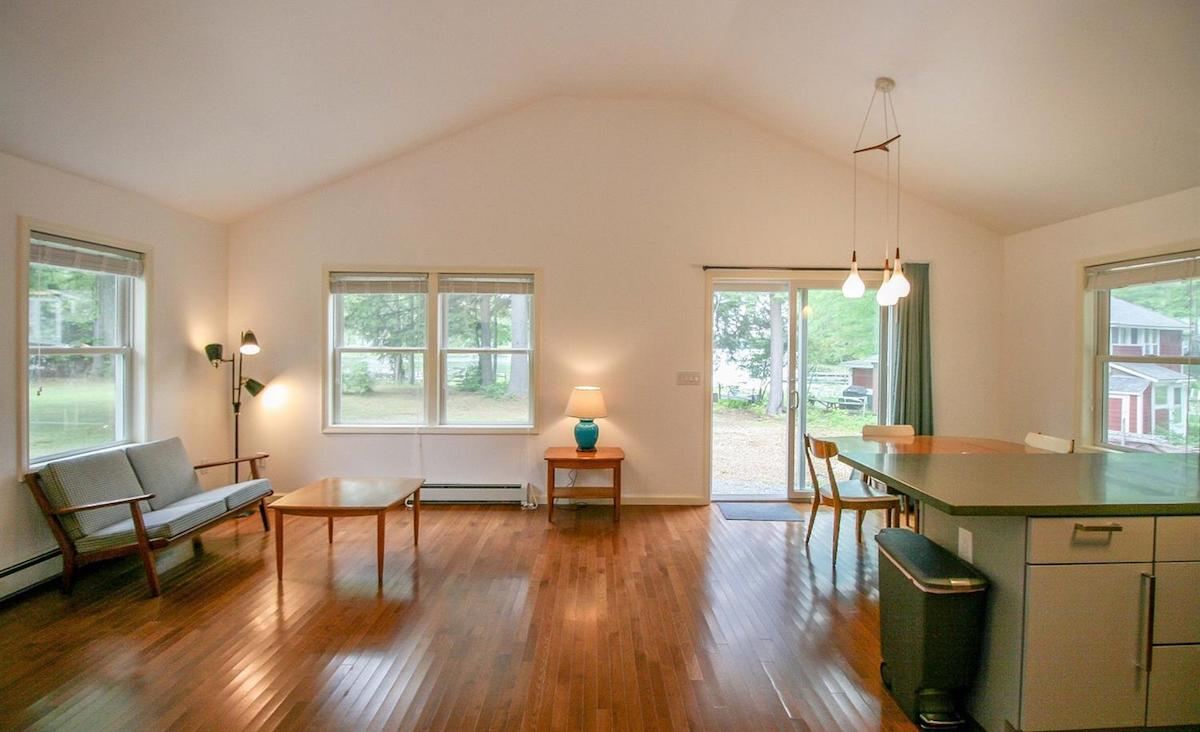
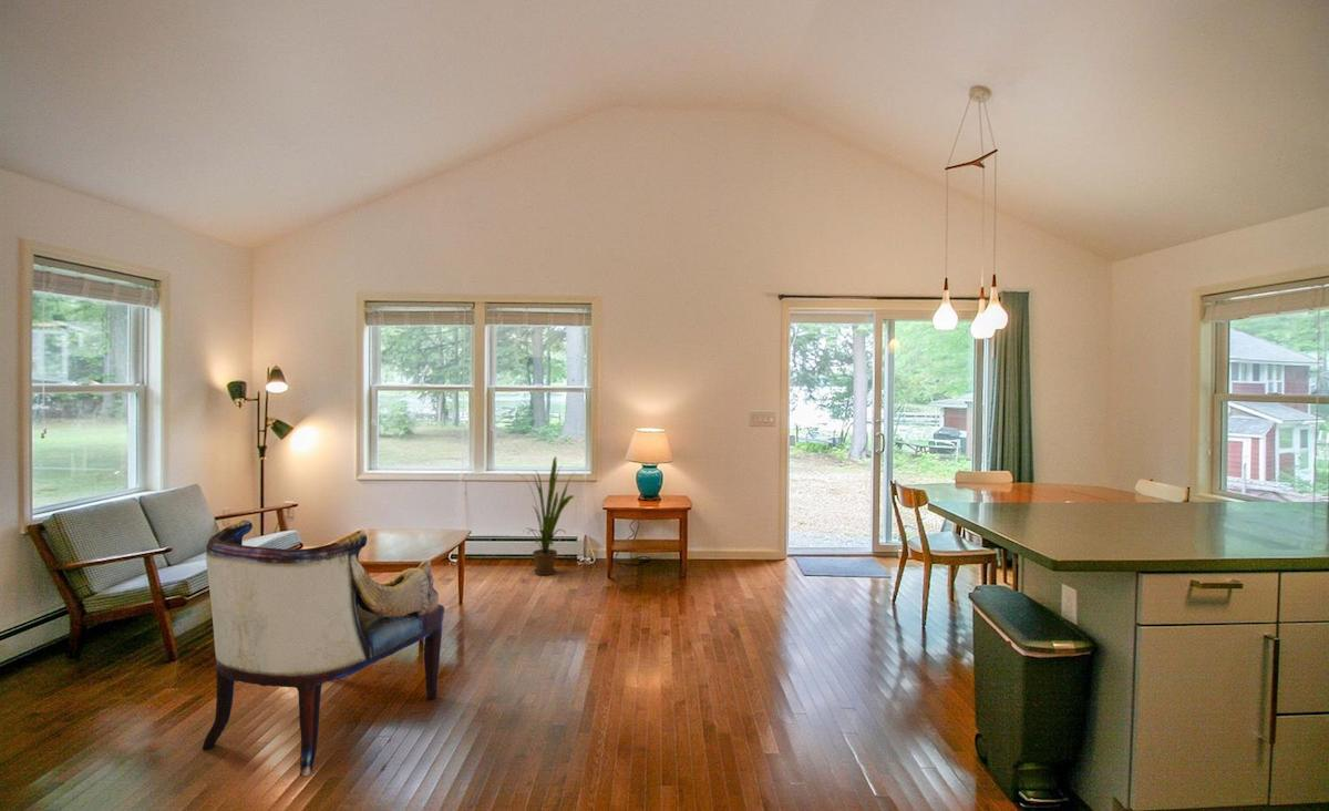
+ armchair [202,519,445,777]
+ house plant [513,455,577,576]
